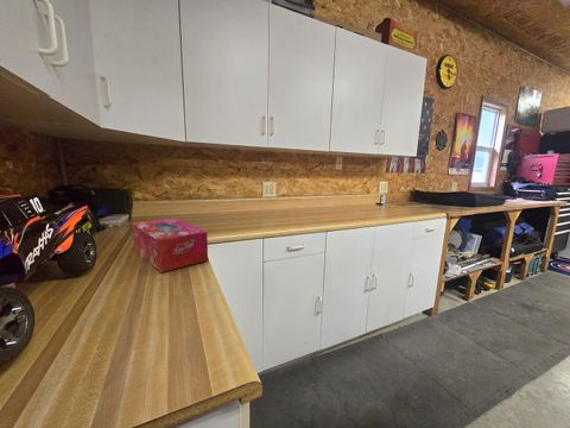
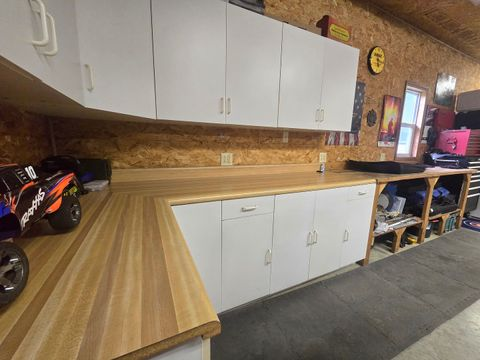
- tissue box [131,218,209,273]
